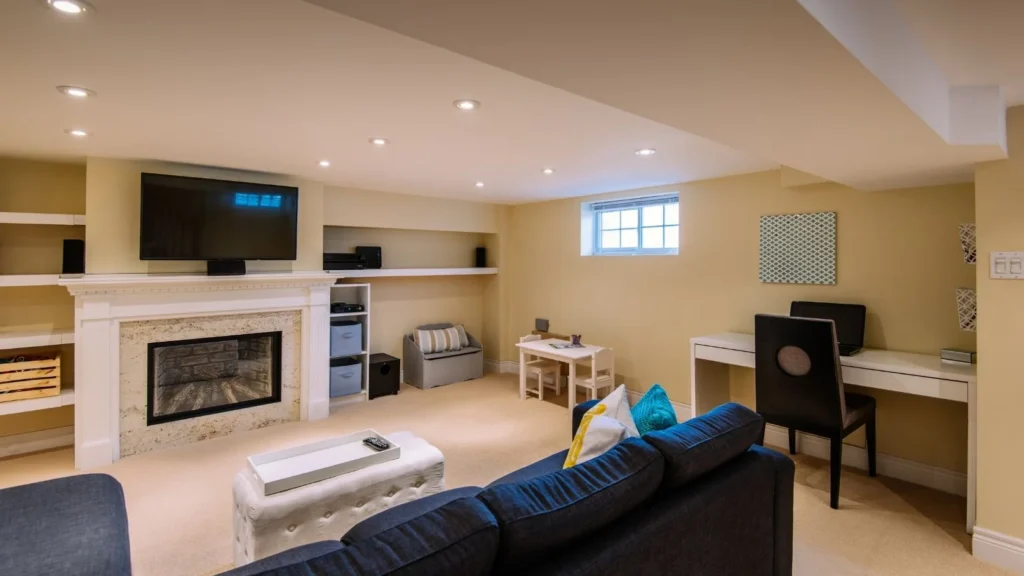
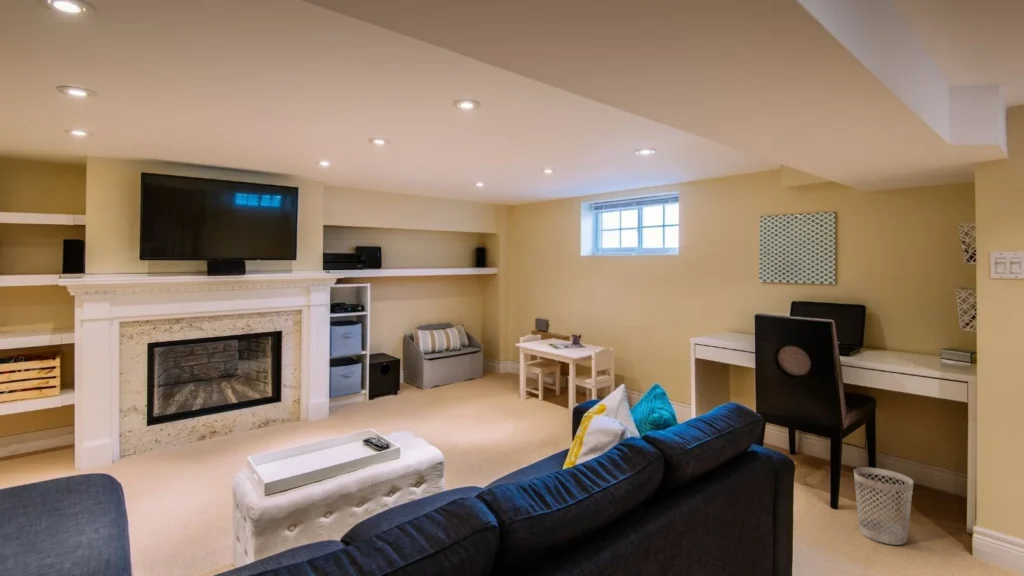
+ wastebasket [853,466,915,546]
